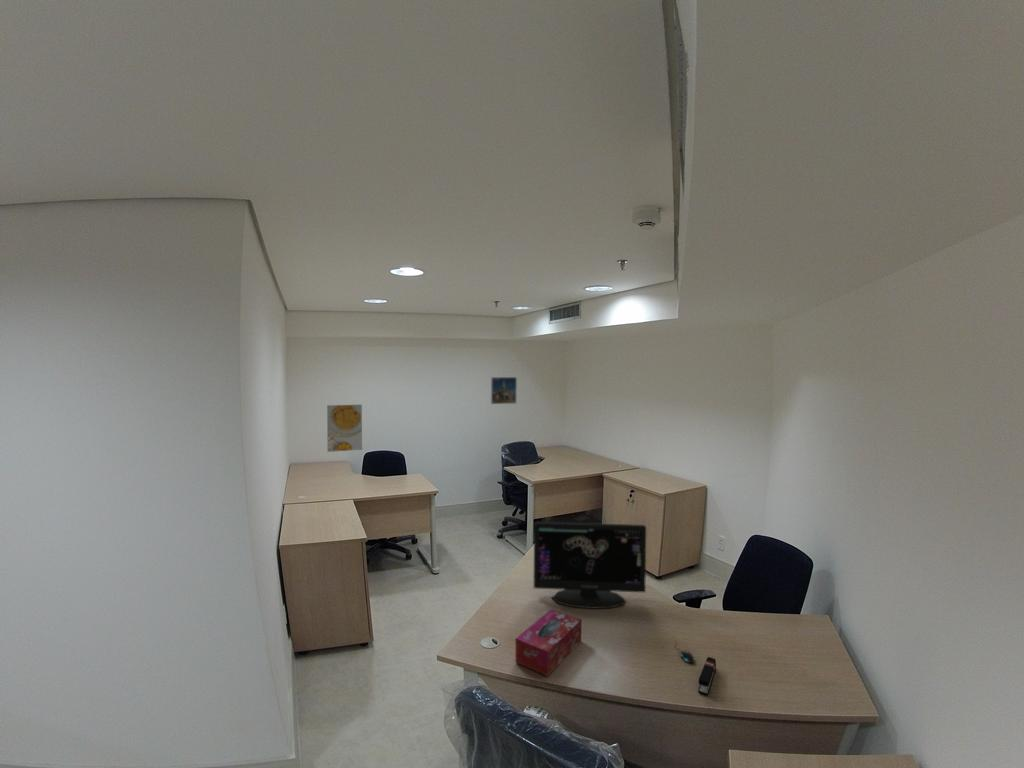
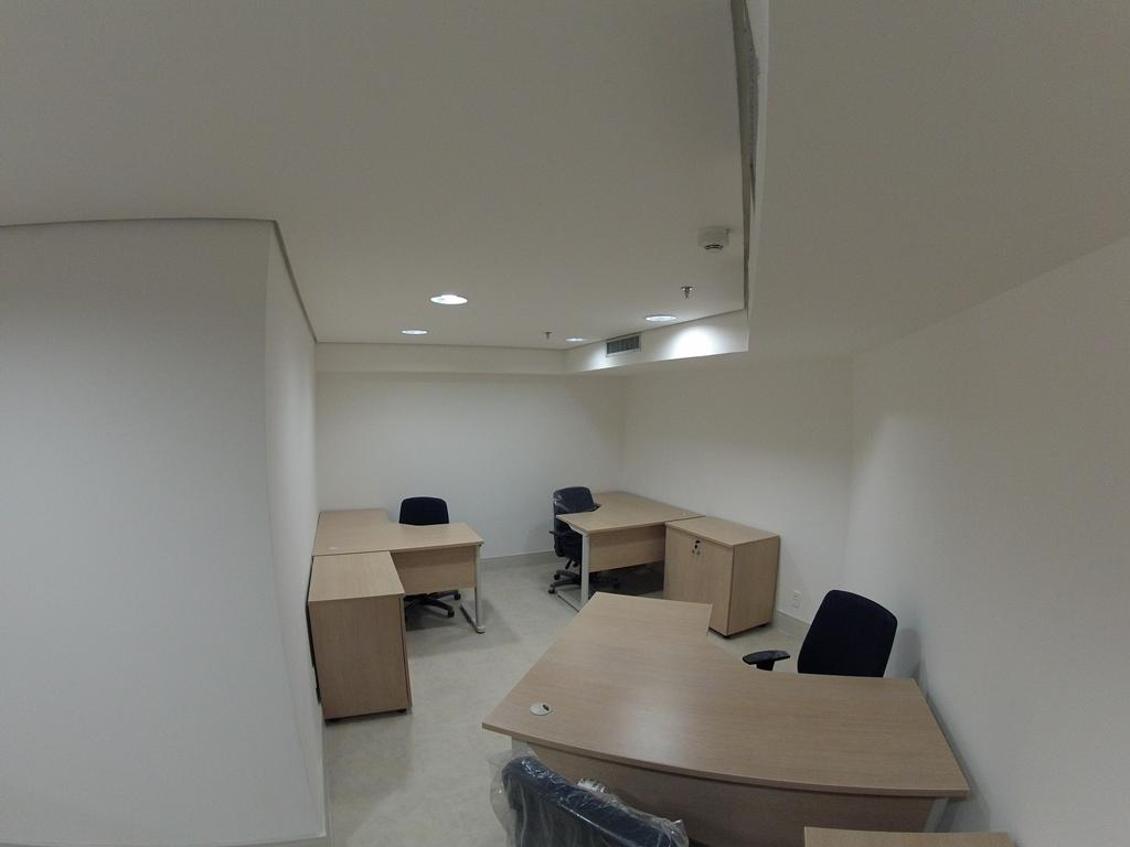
- computer monitor [533,521,647,610]
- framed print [326,403,363,453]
- mouse [673,639,696,664]
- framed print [490,376,518,405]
- tissue box [514,608,582,677]
- stapler [697,656,717,697]
